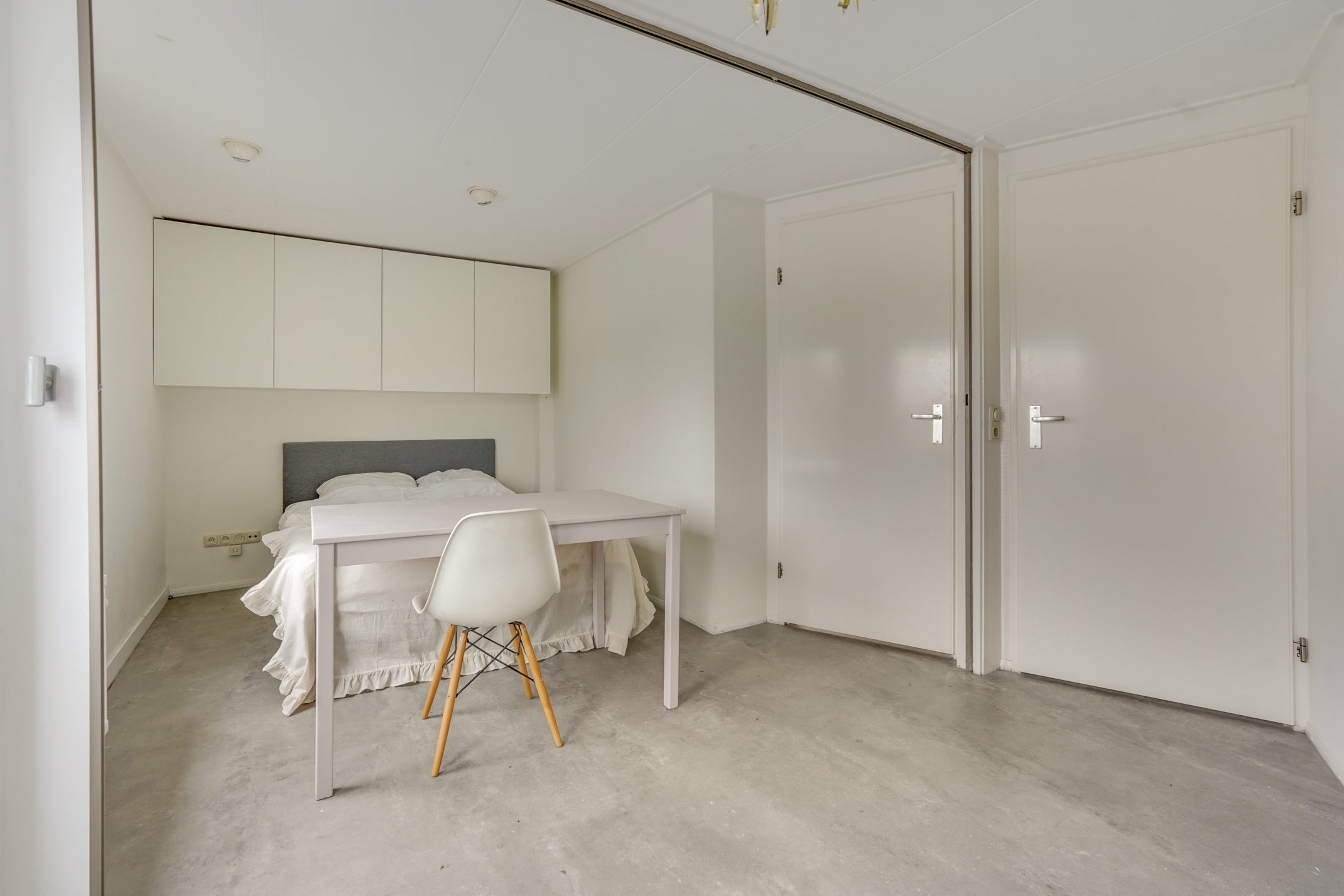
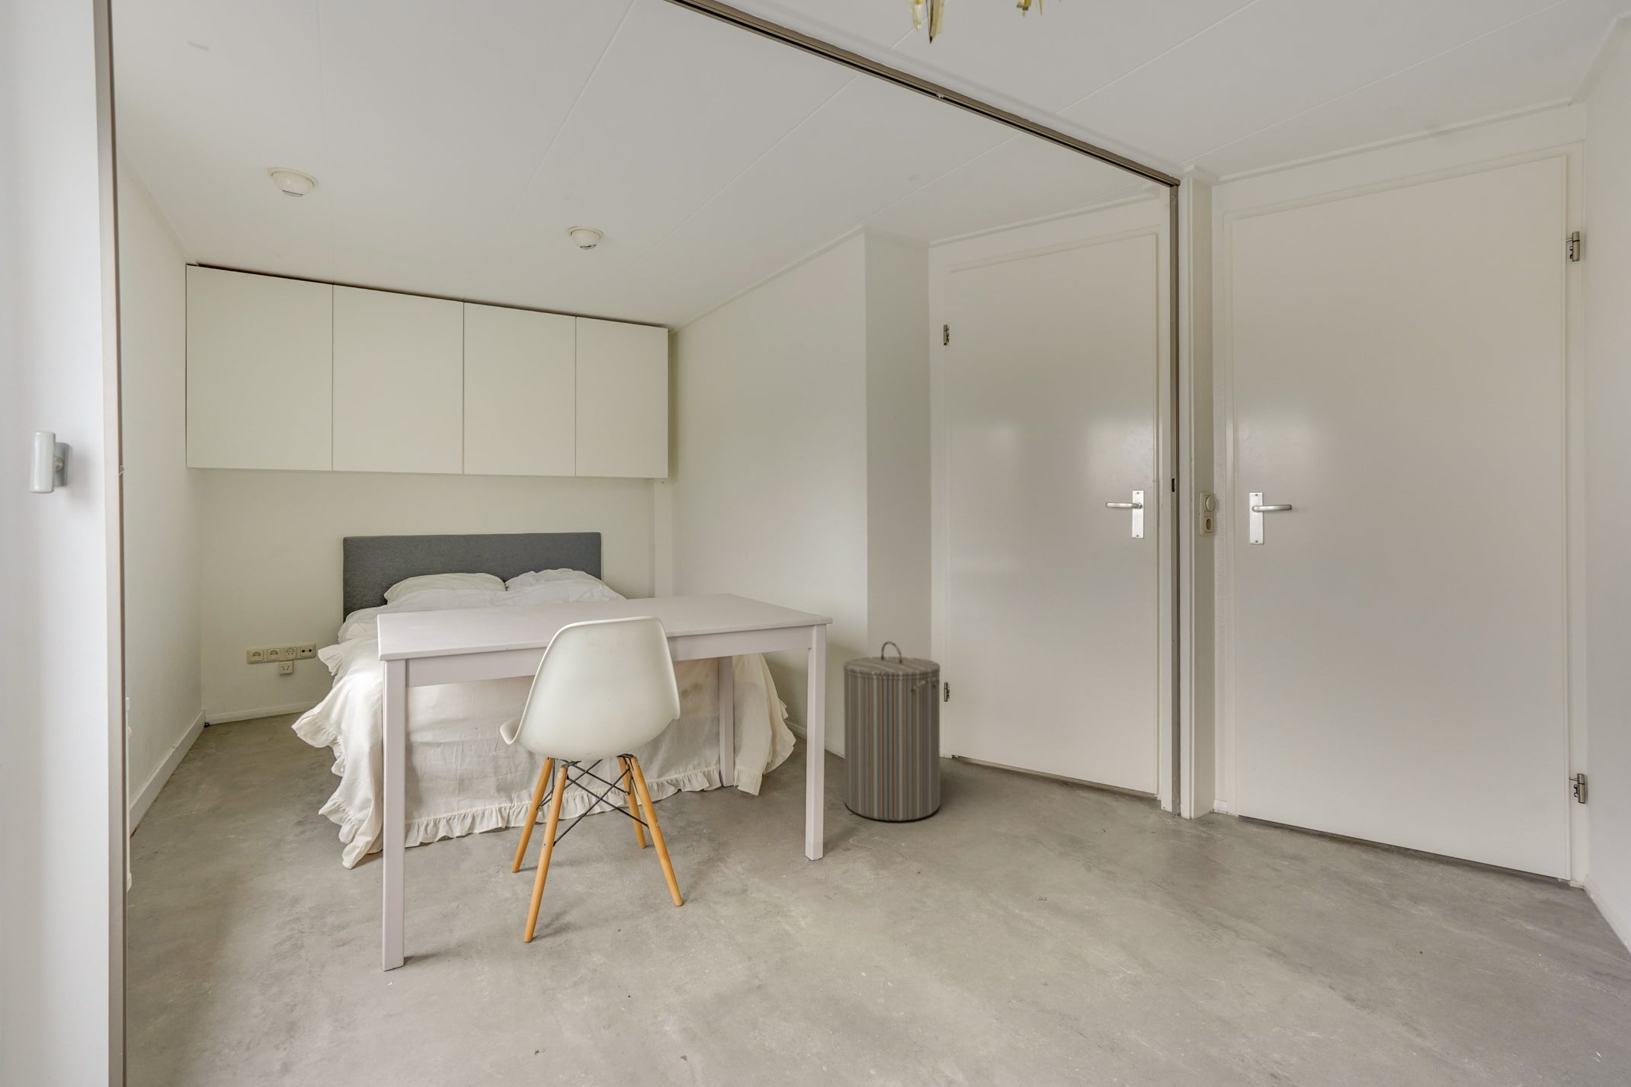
+ laundry hamper [842,641,942,821]
